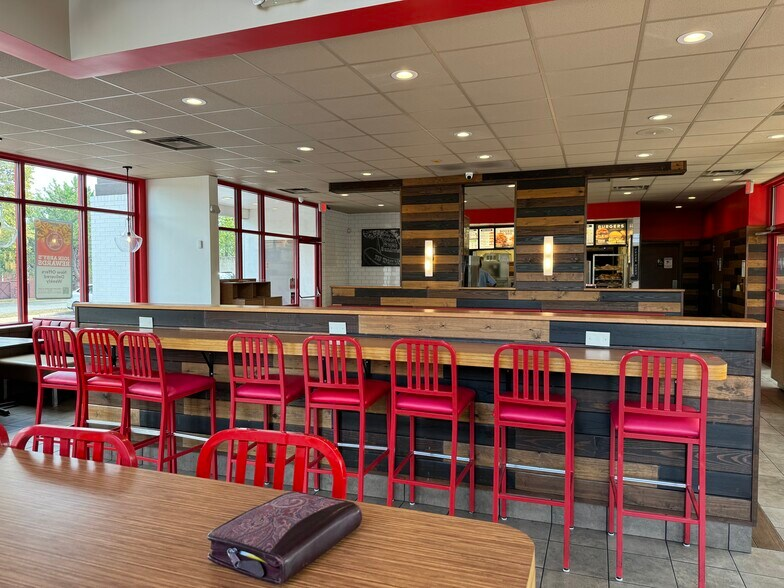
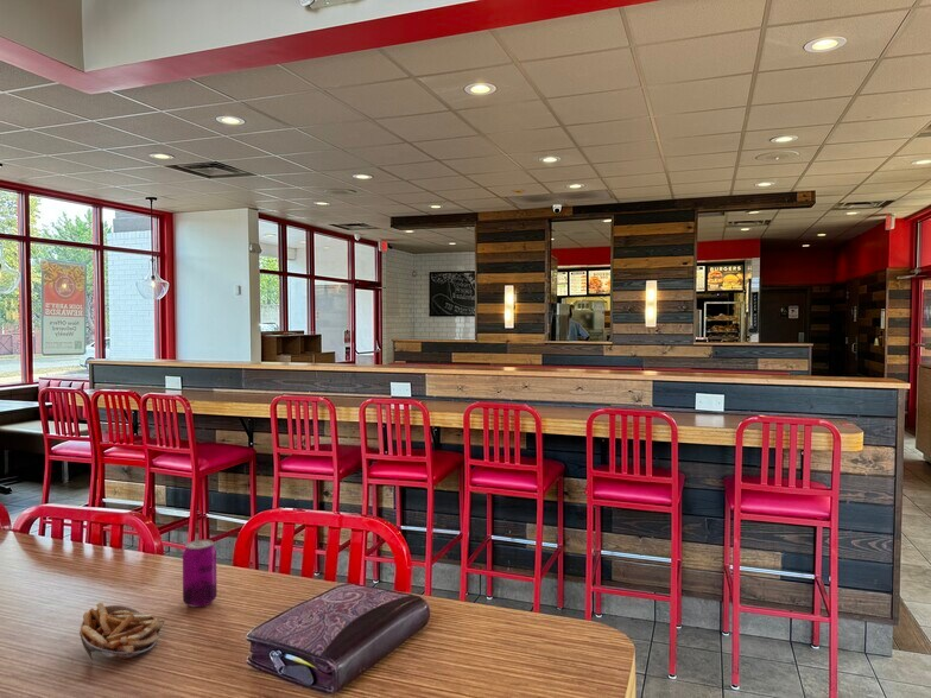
+ french fries [78,601,165,661]
+ soda can [182,539,217,609]
